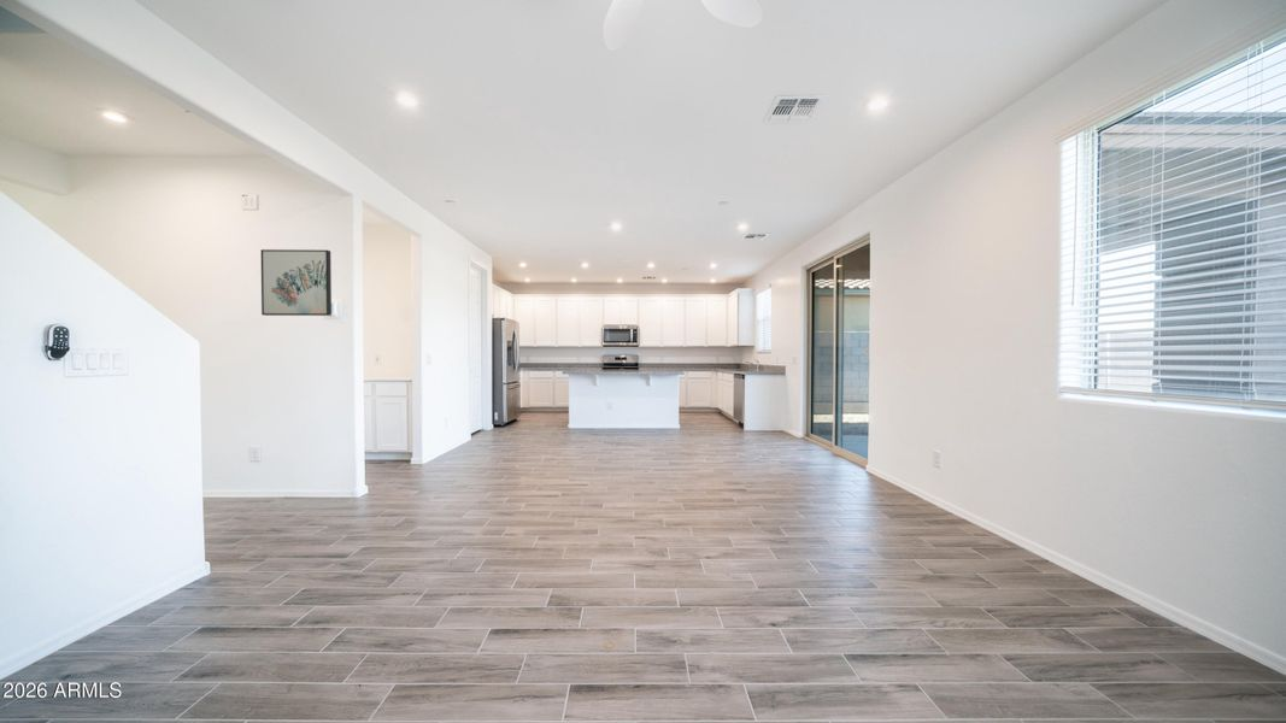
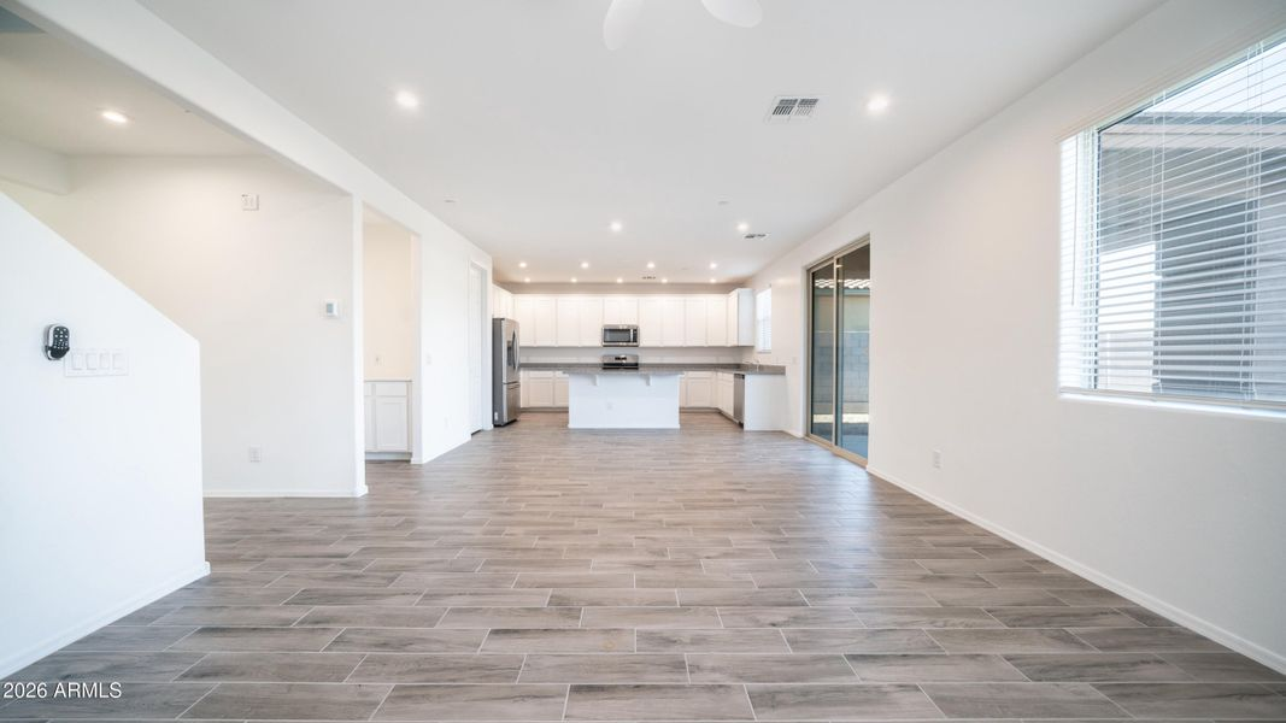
- wall art [260,248,333,317]
